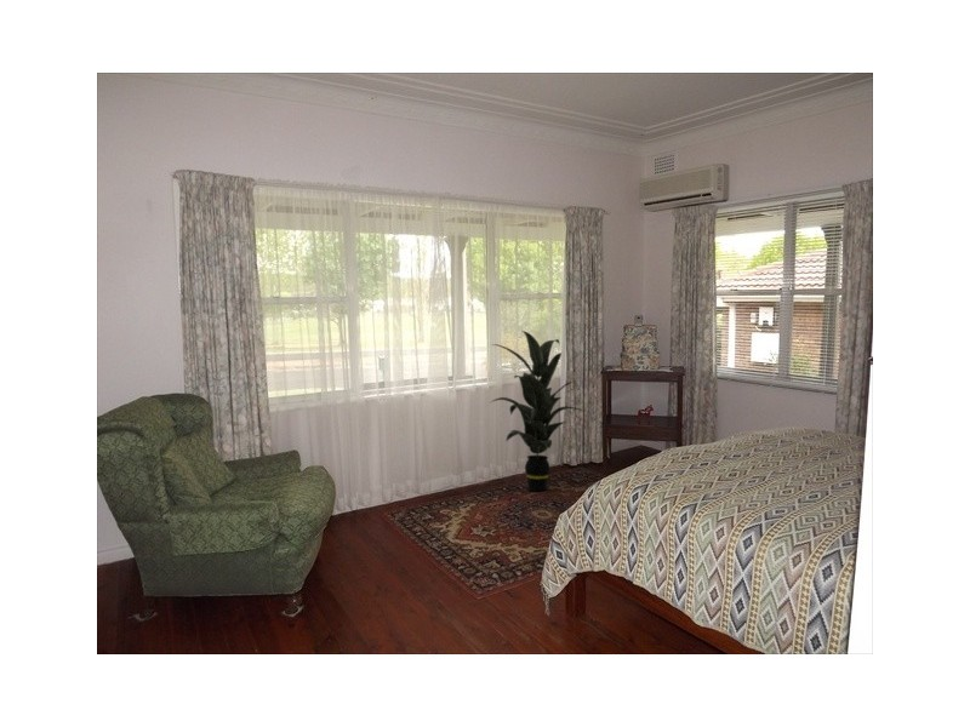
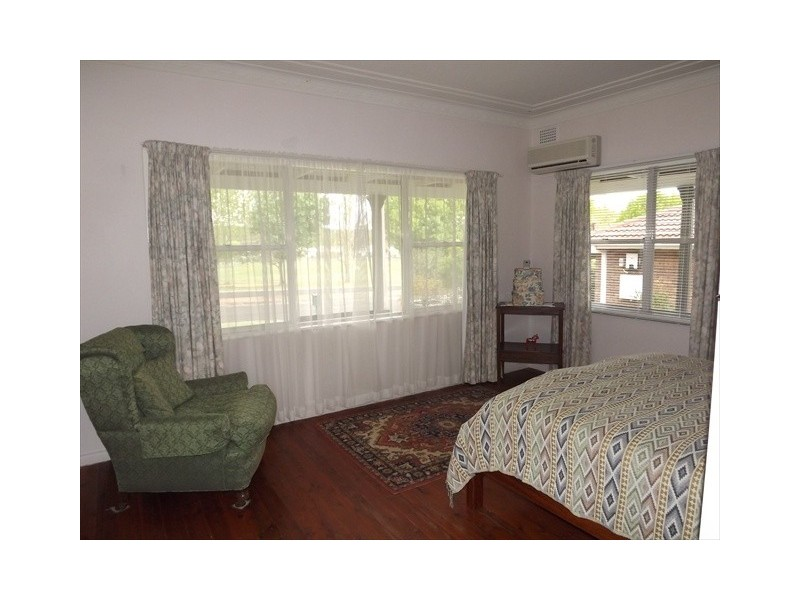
- indoor plant [490,330,587,492]
